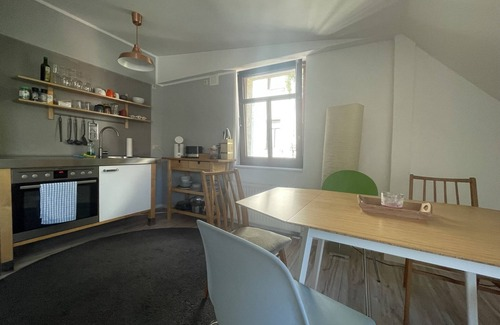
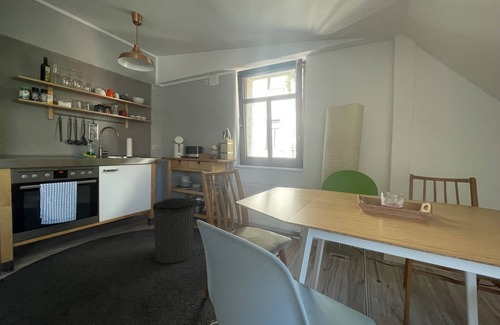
+ trash can [152,196,196,265]
